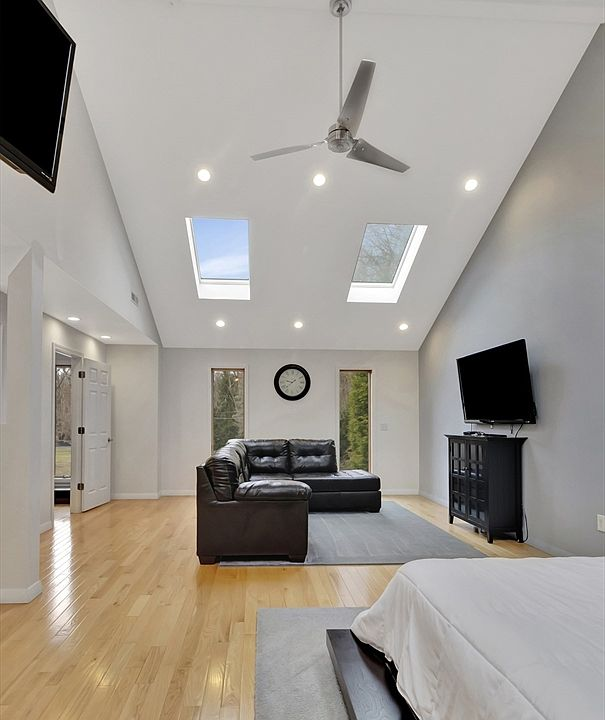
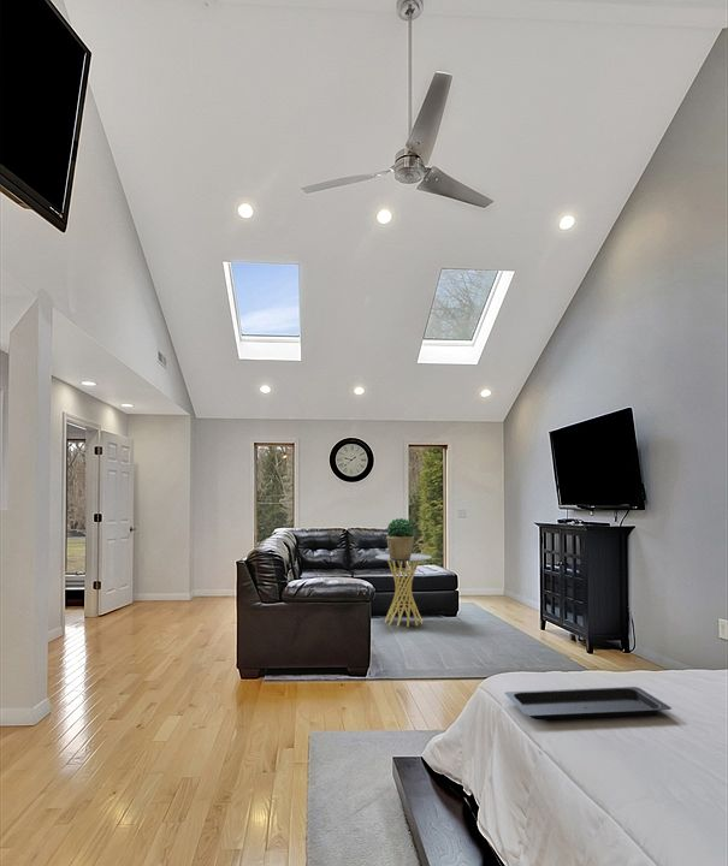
+ potted plant [385,517,415,559]
+ serving tray [503,686,673,720]
+ side table [374,552,433,628]
